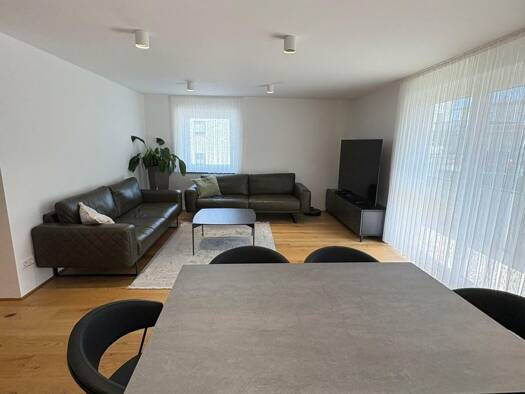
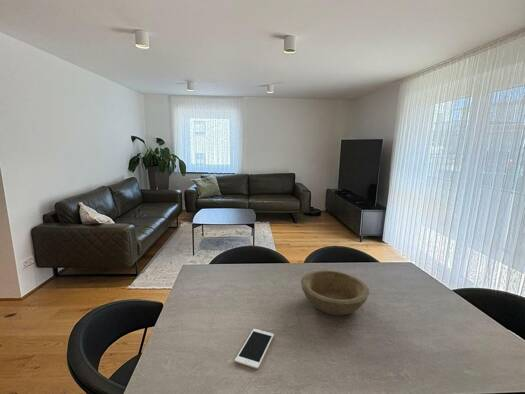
+ cell phone [234,328,275,370]
+ bowl [300,269,370,316]
